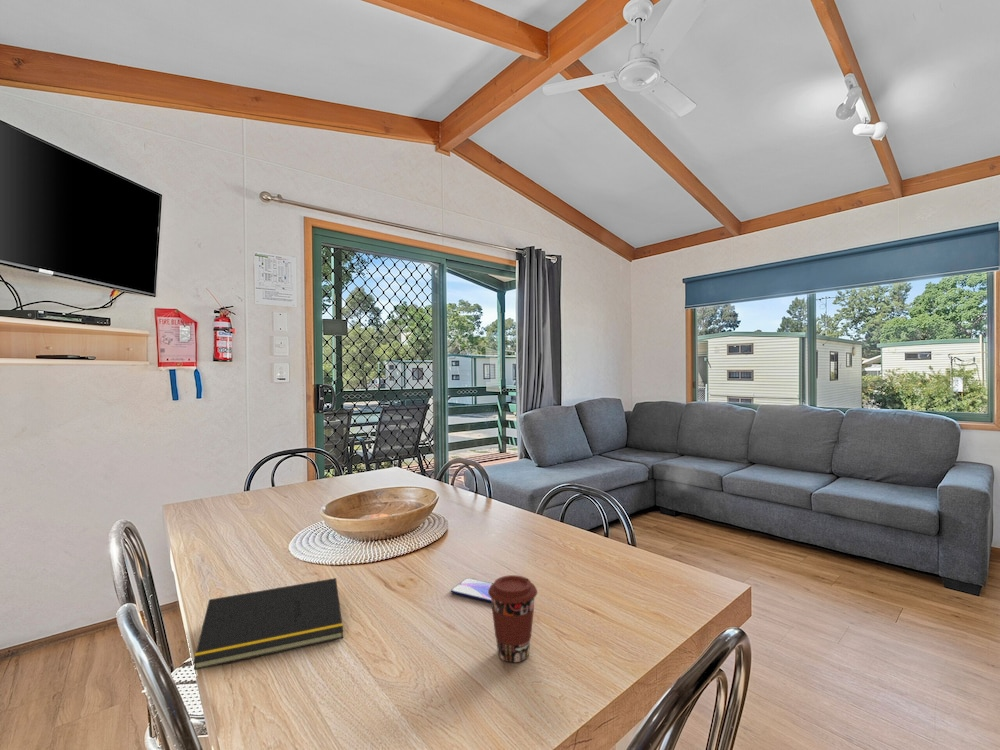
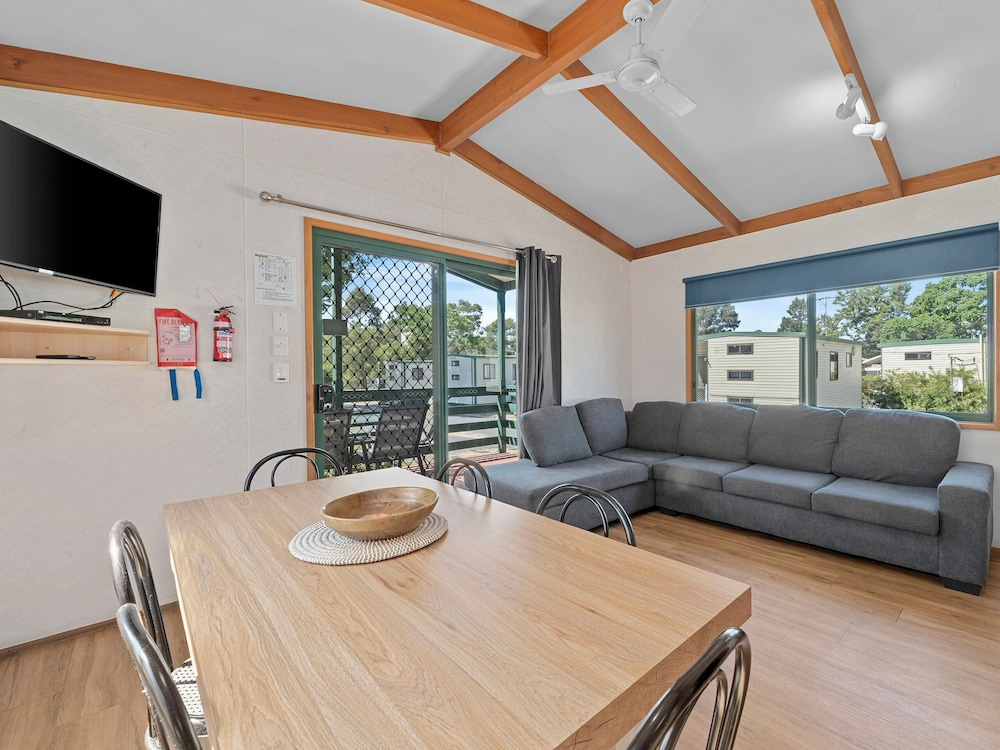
- notepad [192,577,344,671]
- coffee cup [488,574,538,663]
- smartphone [450,577,494,604]
